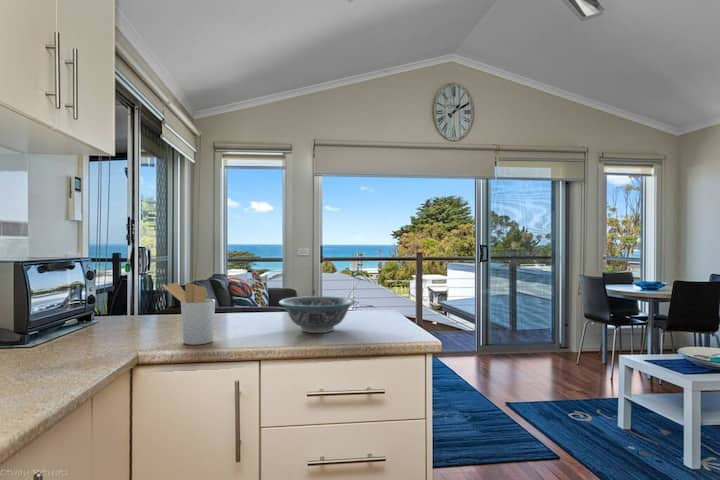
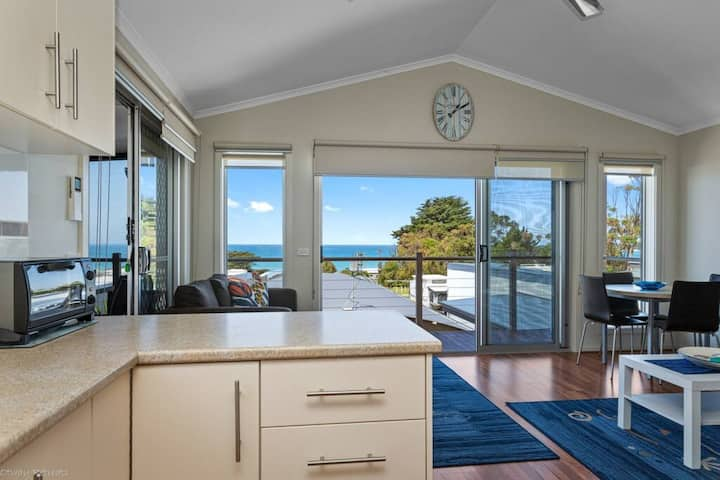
- utensil holder [161,281,216,346]
- bowl [278,295,357,334]
